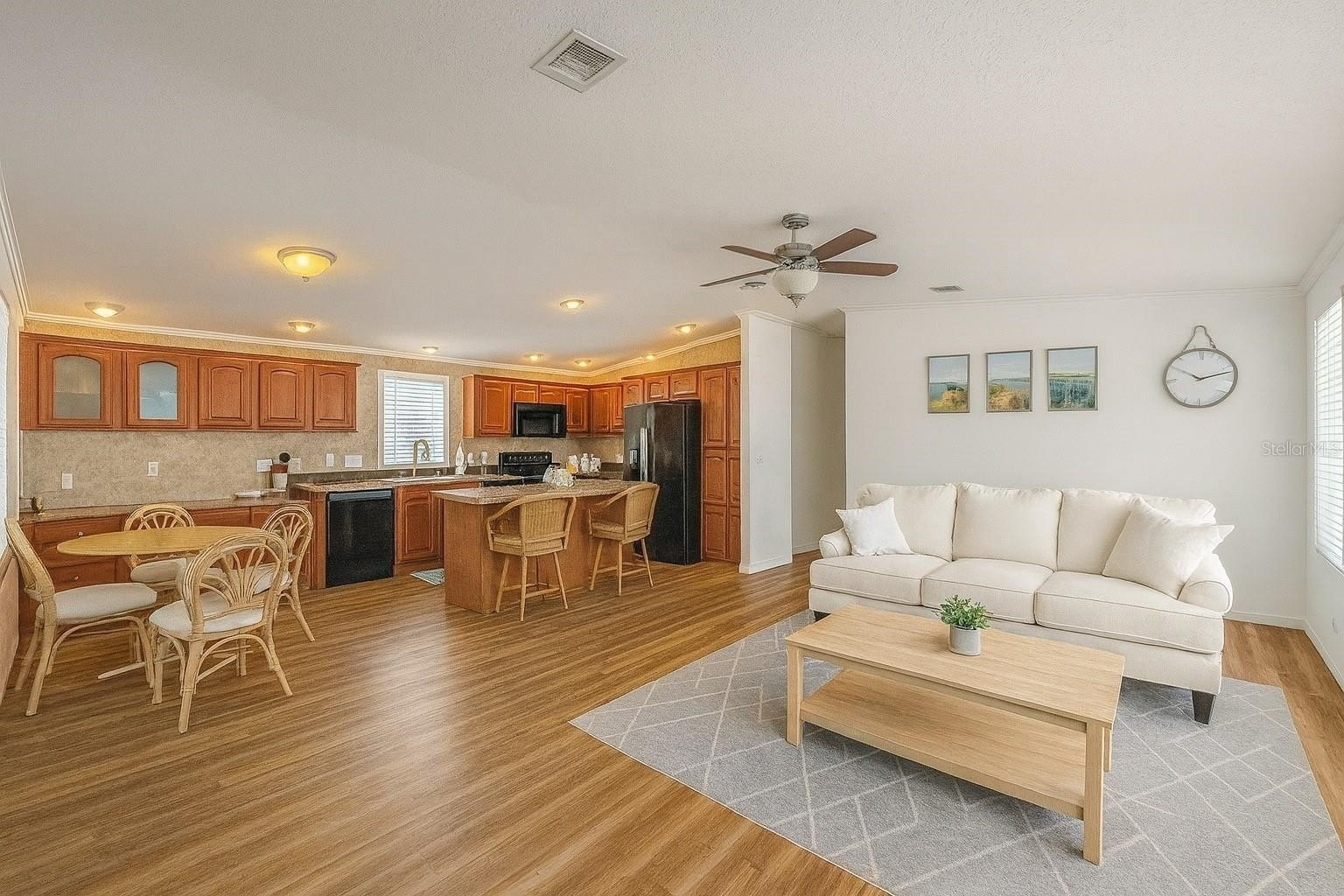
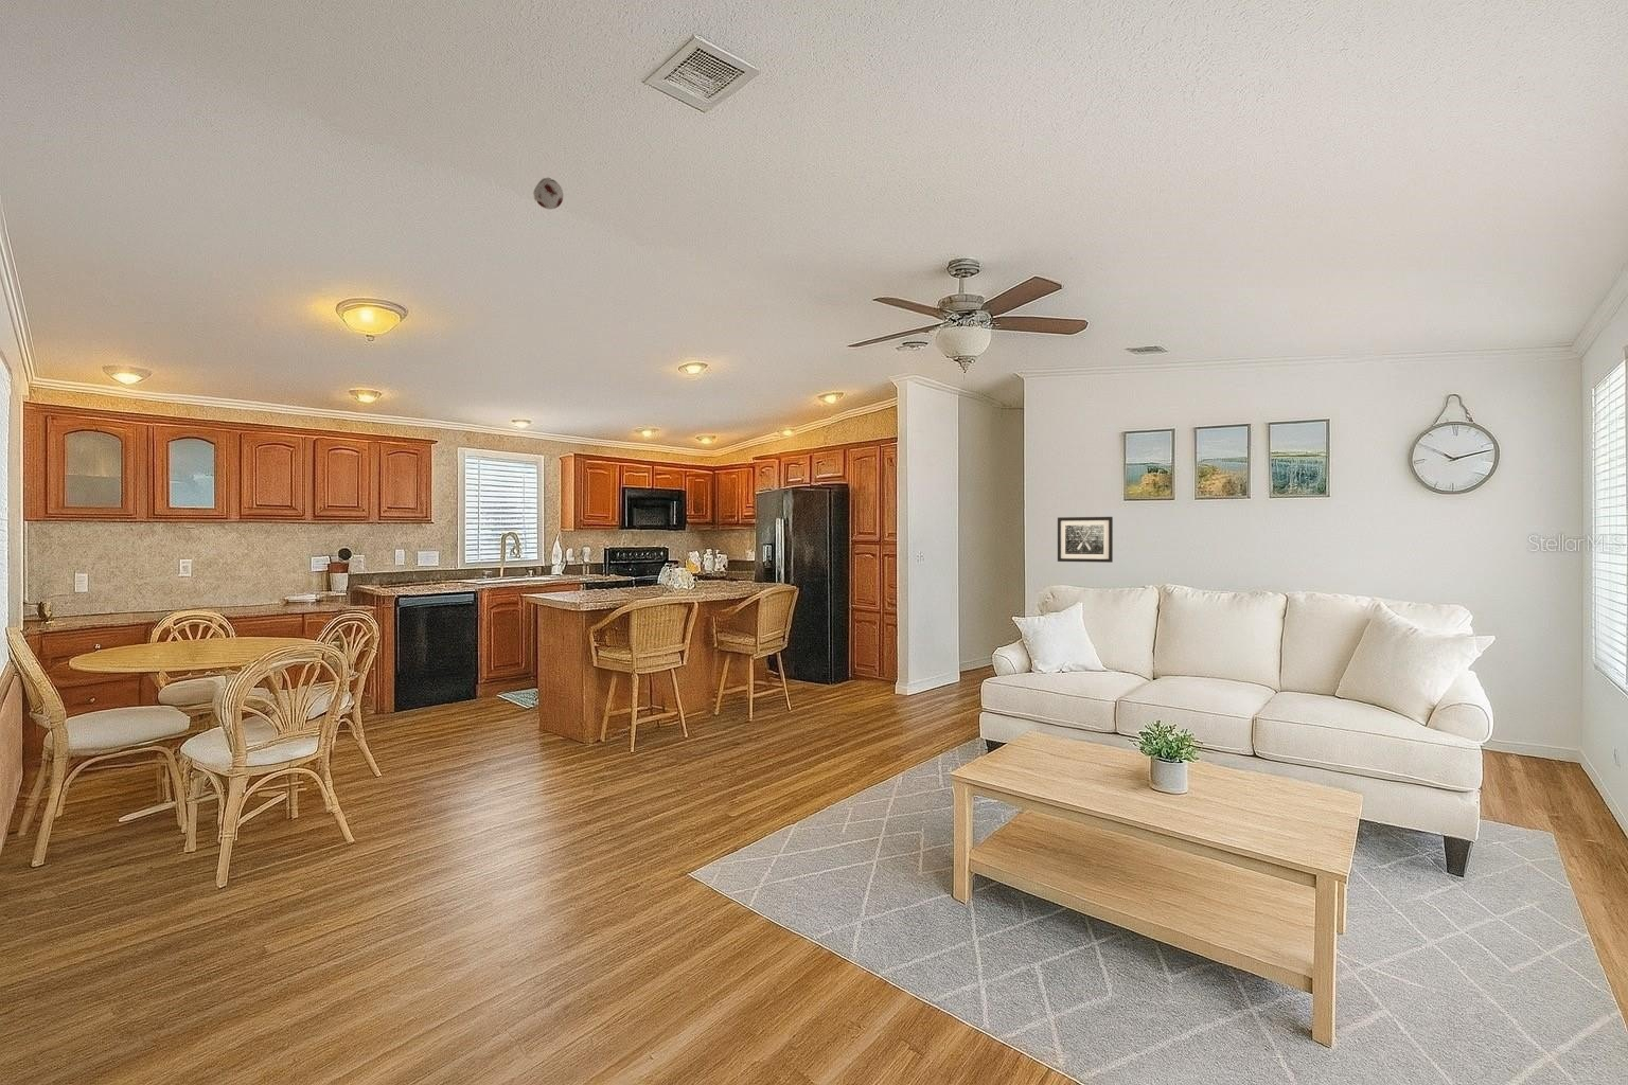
+ smoke detector [532,177,563,211]
+ wall art [1056,516,1114,563]
